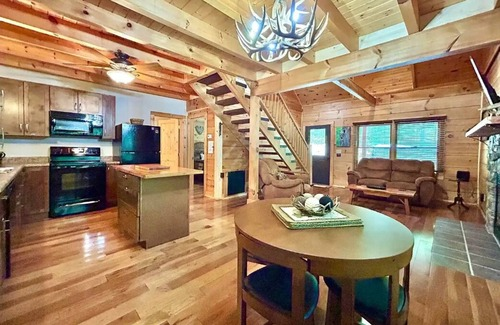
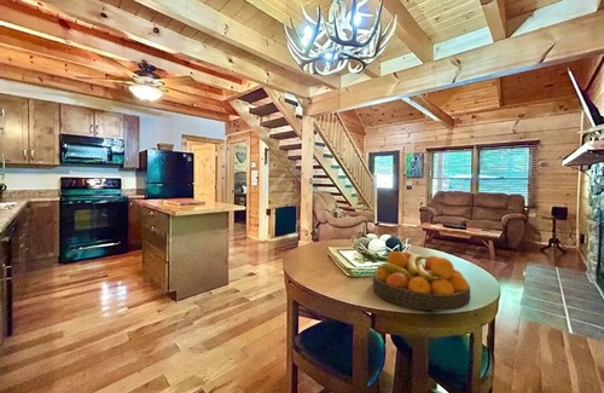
+ fruit bowl [372,250,471,312]
